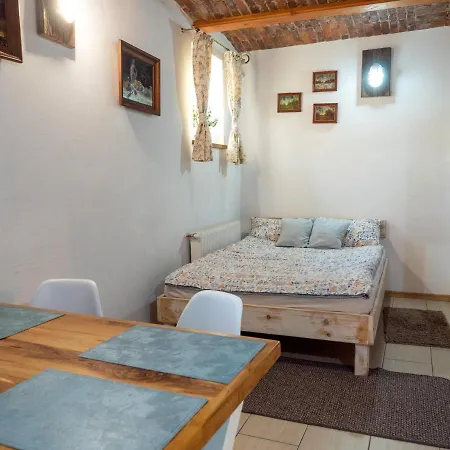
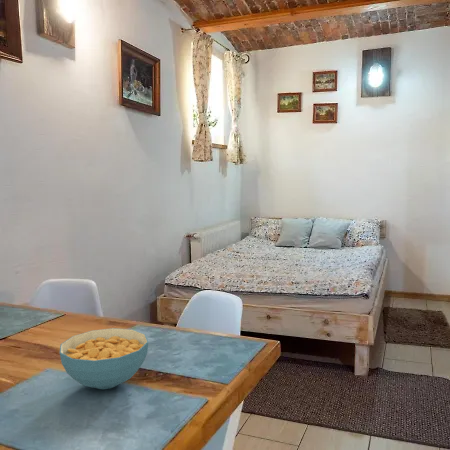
+ cereal bowl [59,327,149,390]
